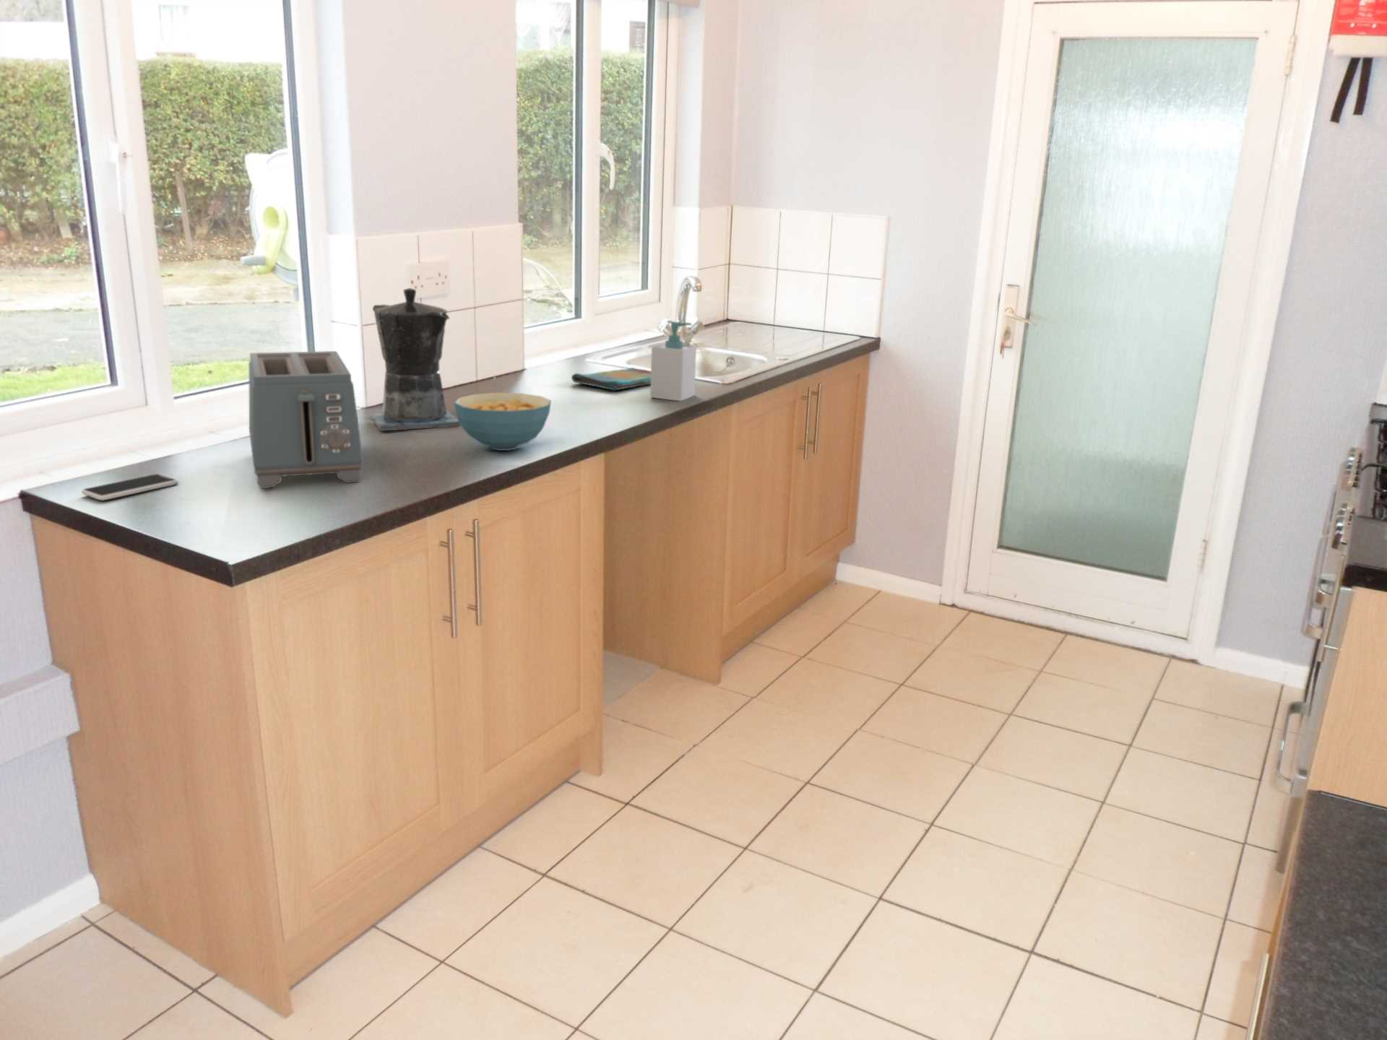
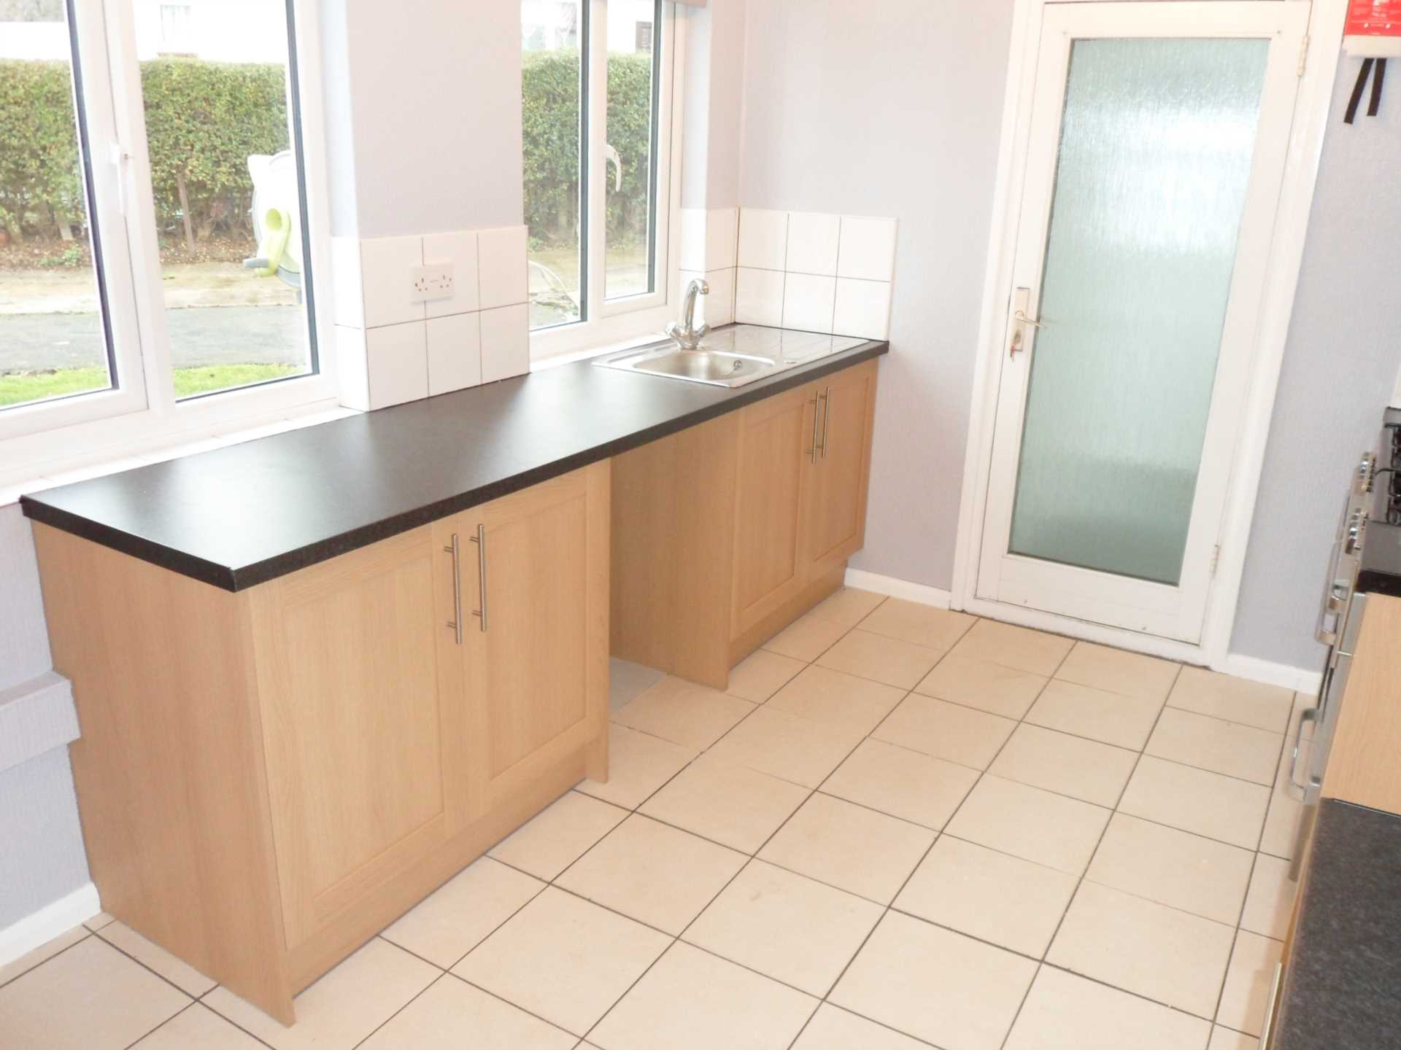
- cereal bowl [453,392,552,451]
- coffee maker [369,287,461,432]
- soap bottle [650,320,697,402]
- dish towel [571,367,651,391]
- toaster [248,351,364,489]
- smartphone [81,473,178,501]
